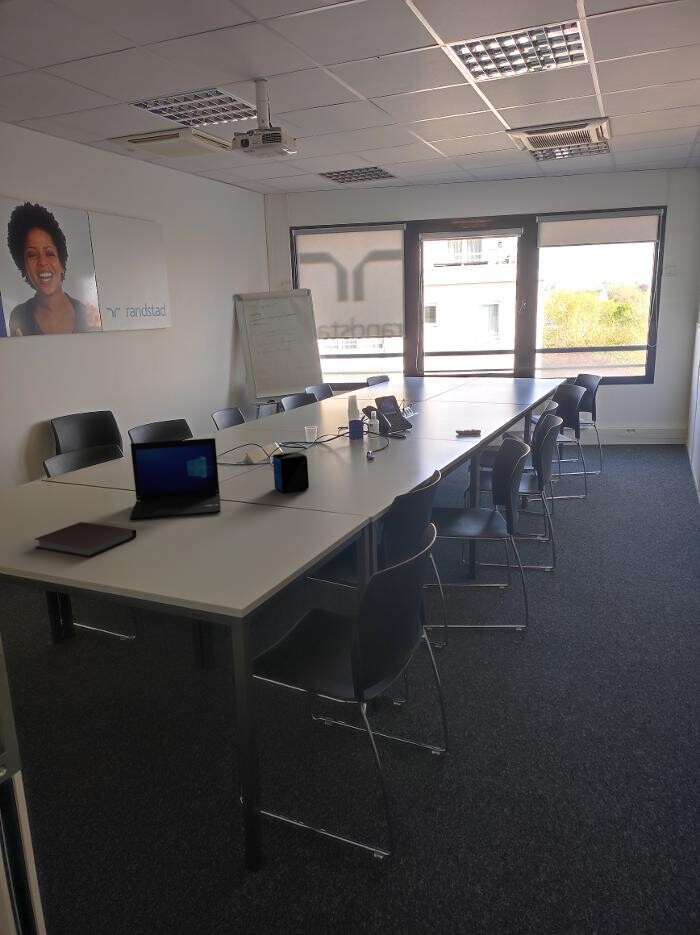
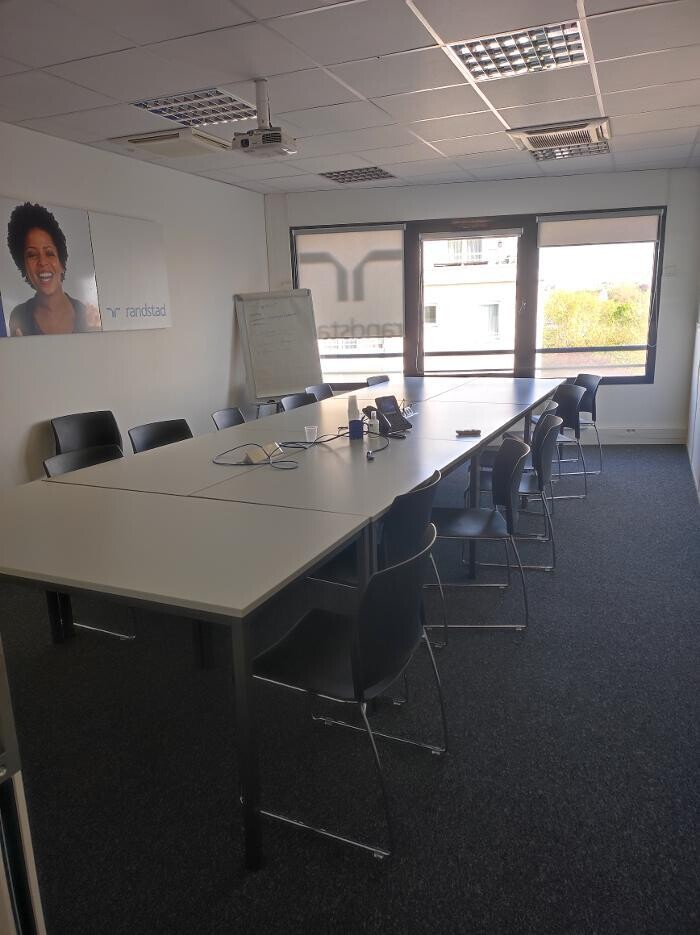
- notebook [34,521,137,558]
- speaker [272,451,310,494]
- laptop [129,437,222,521]
